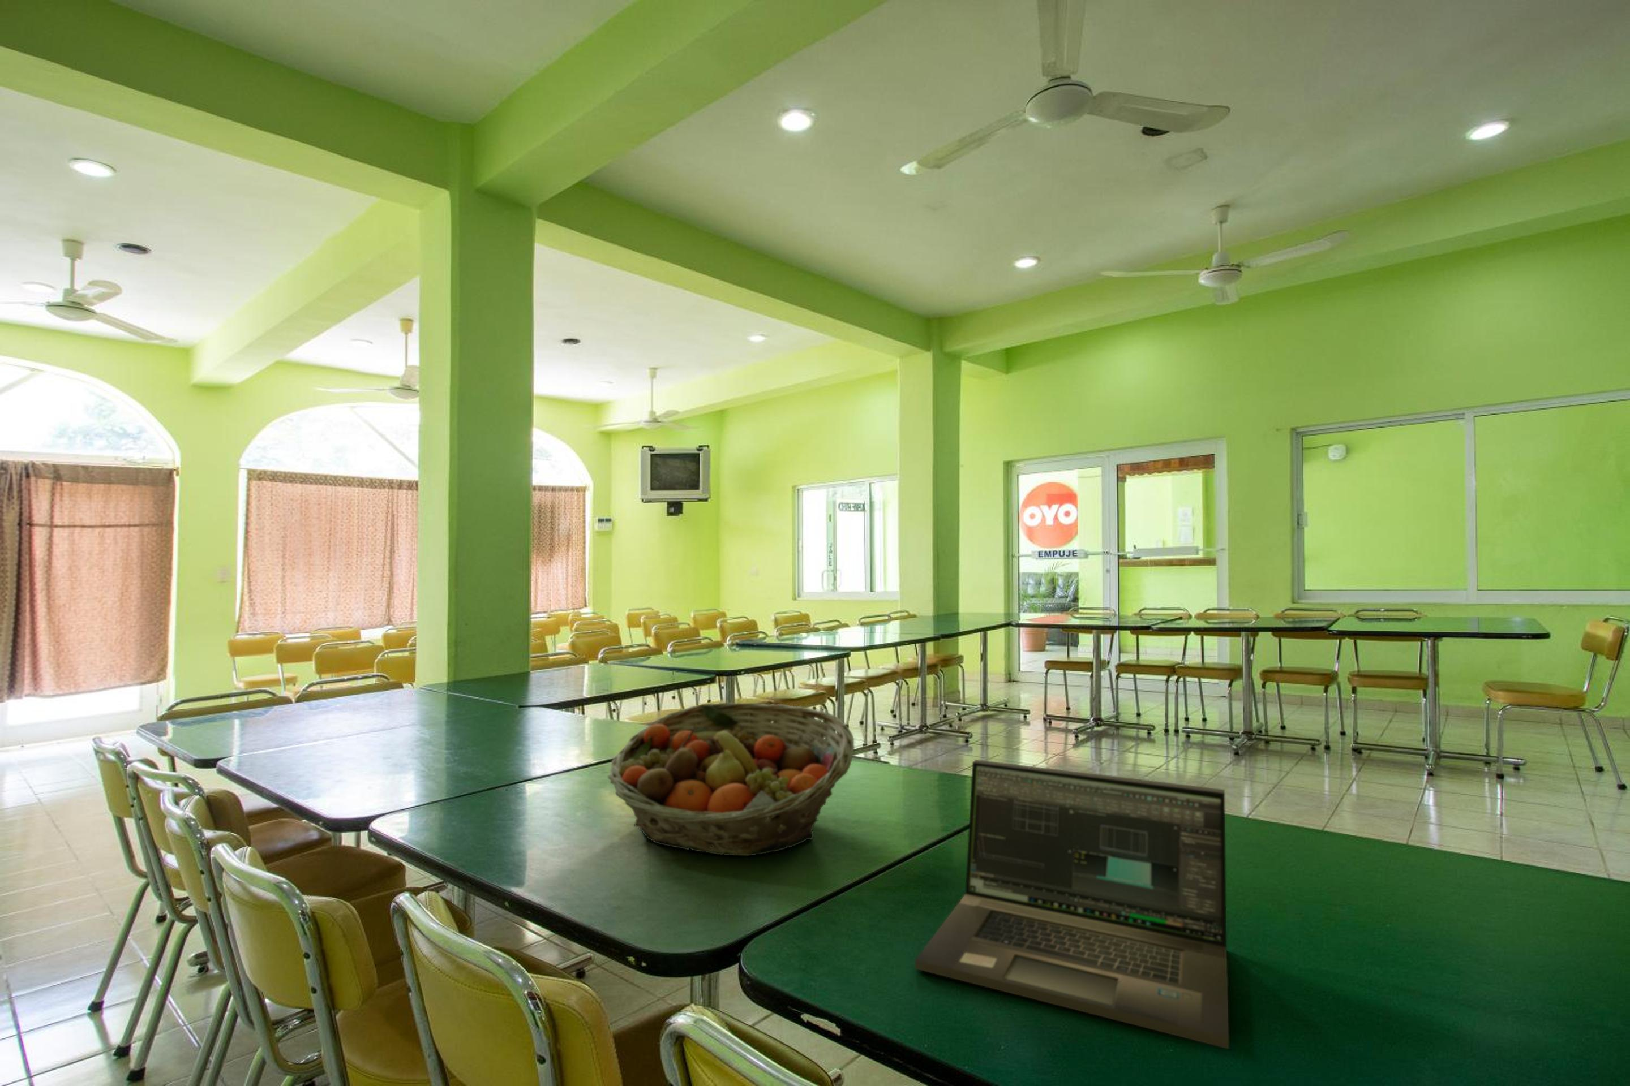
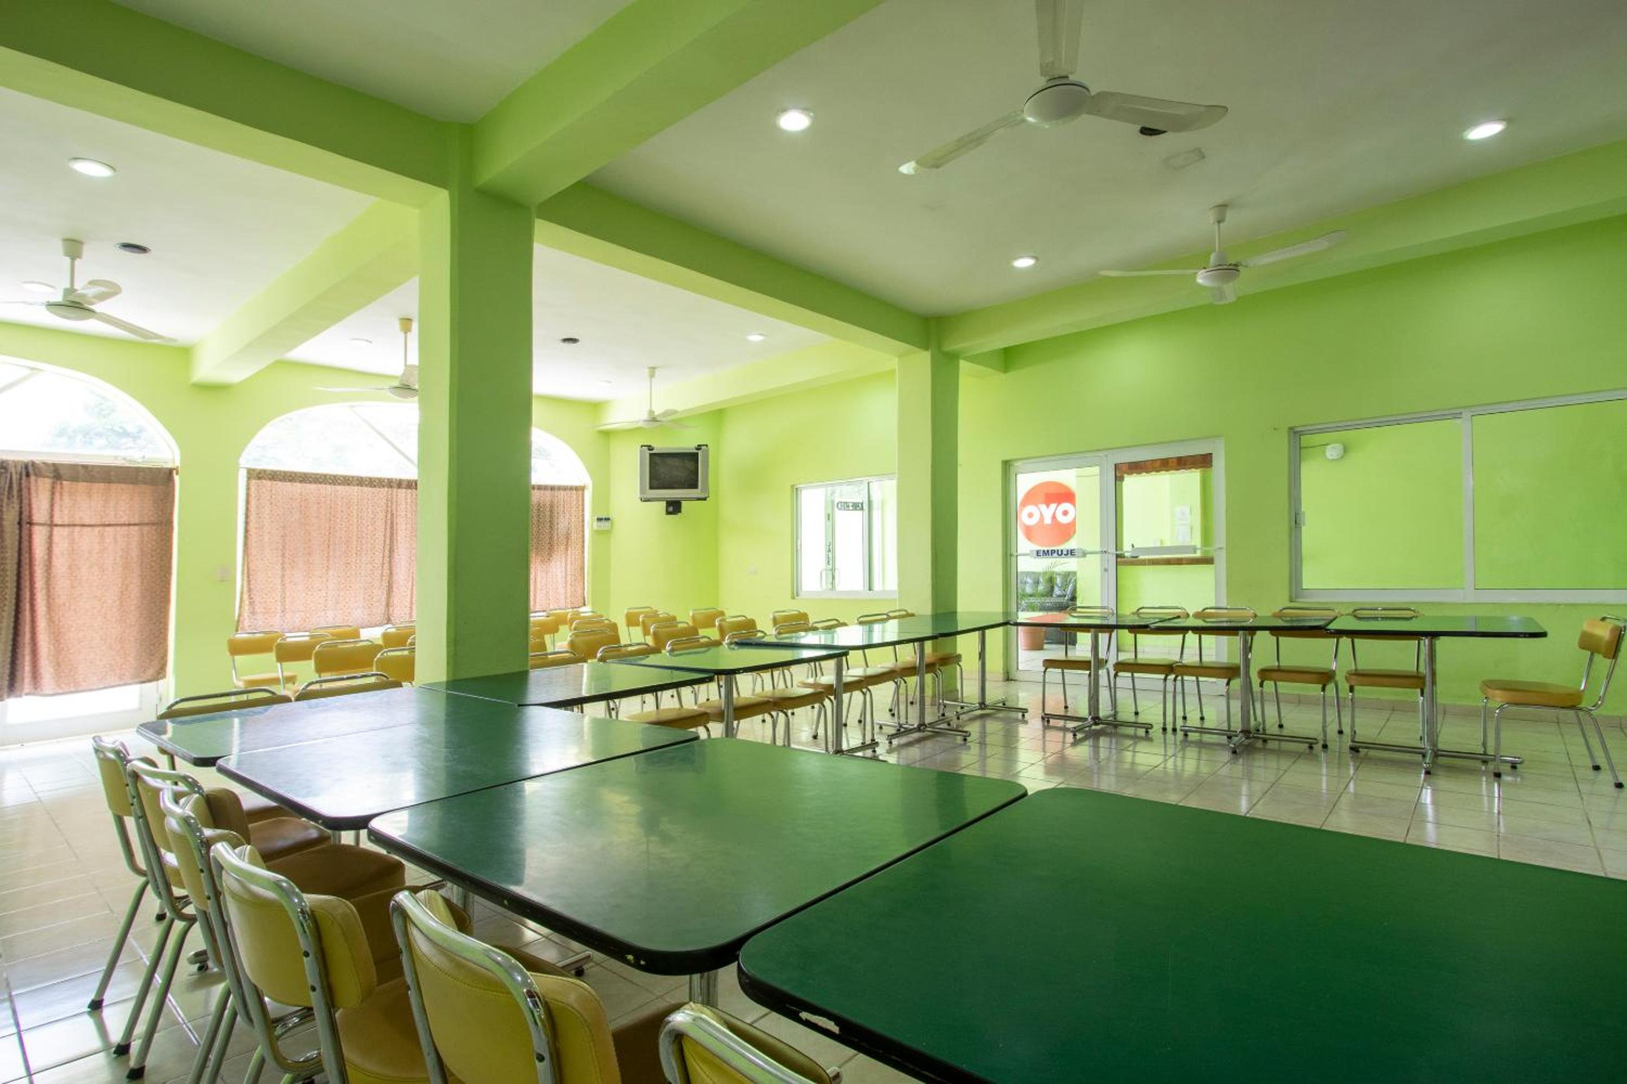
- fruit basket [608,702,855,857]
- laptop [914,759,1230,1050]
